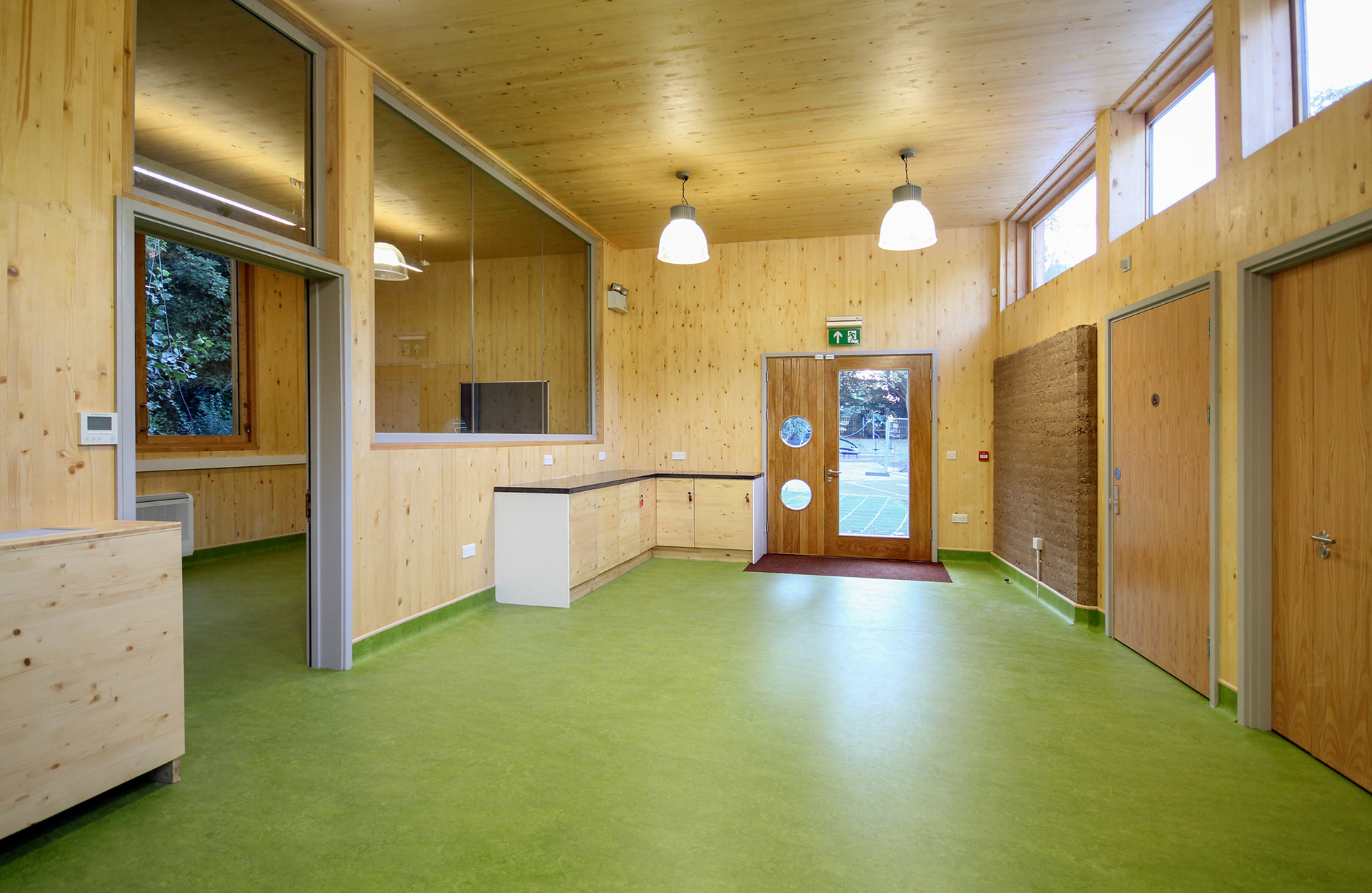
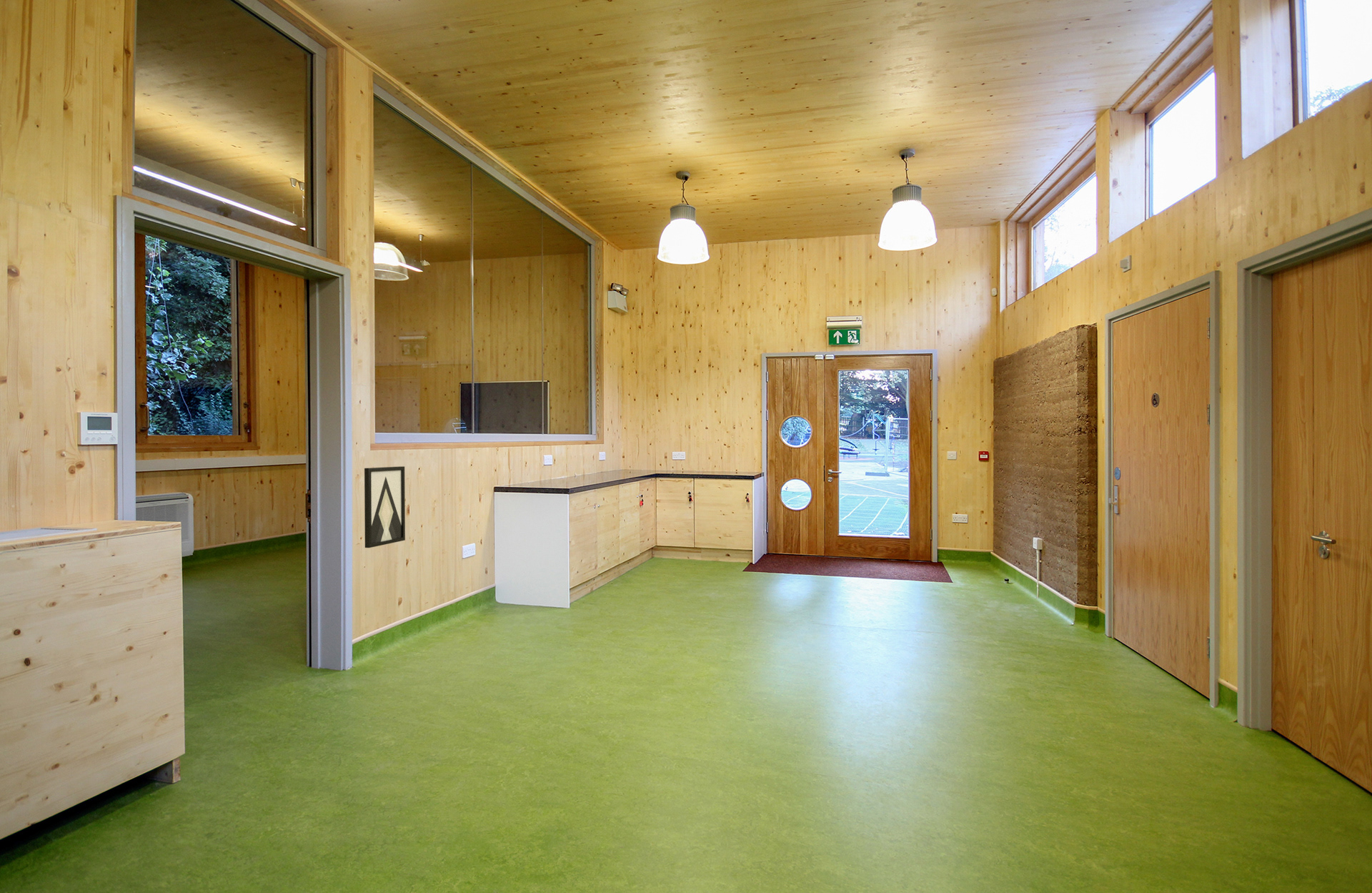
+ wall art [364,465,406,548]
